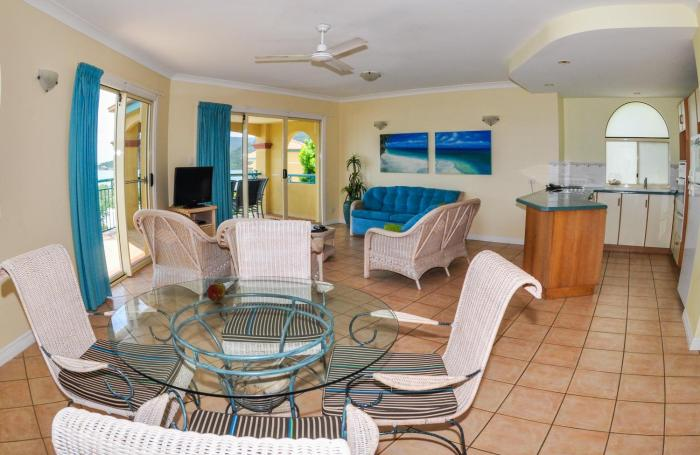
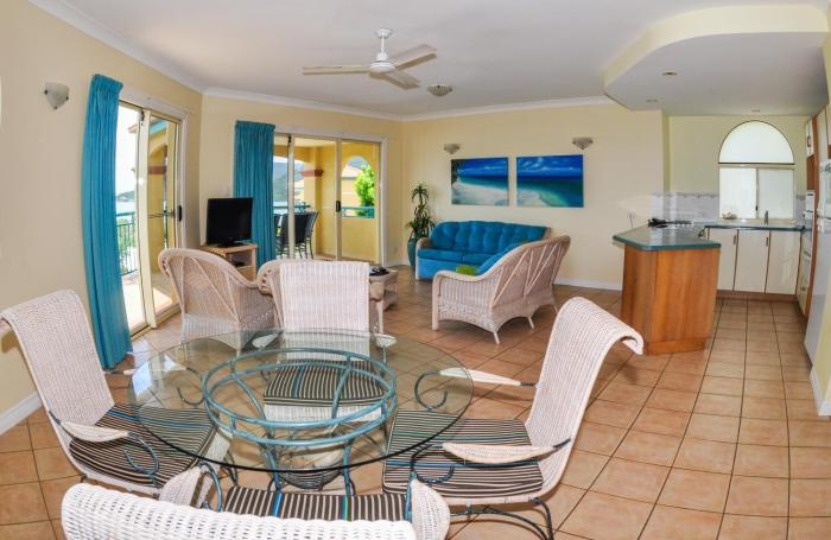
- fruit [206,281,231,303]
